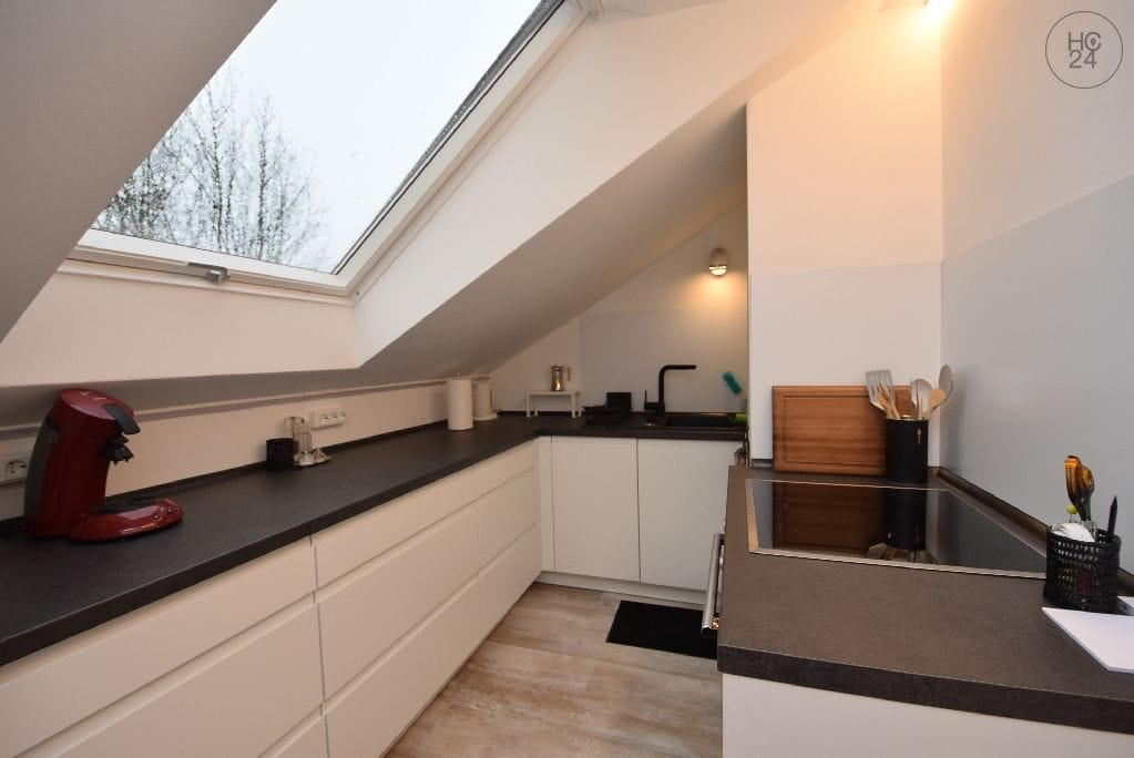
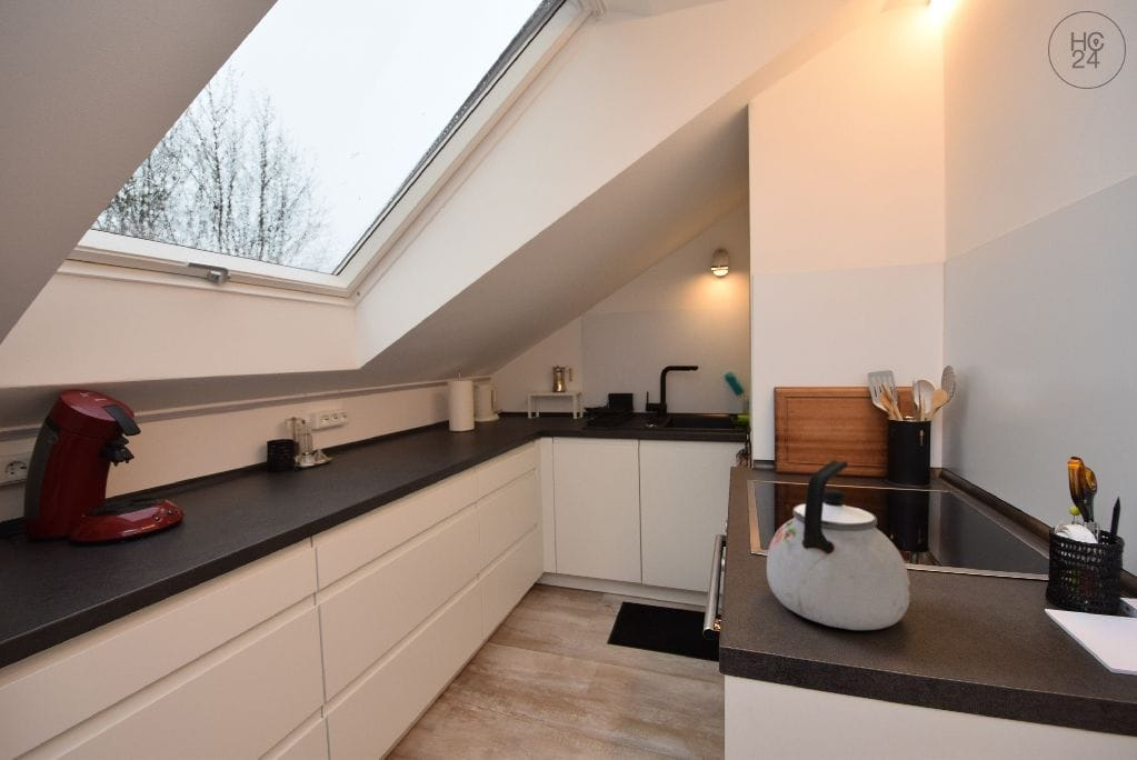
+ kettle [766,459,911,631]
